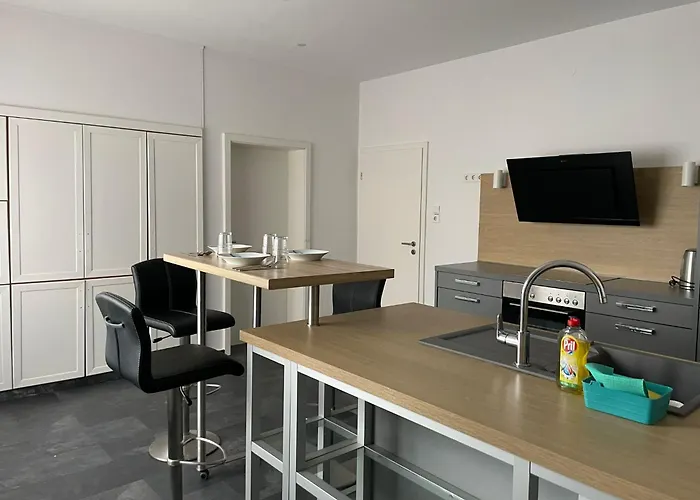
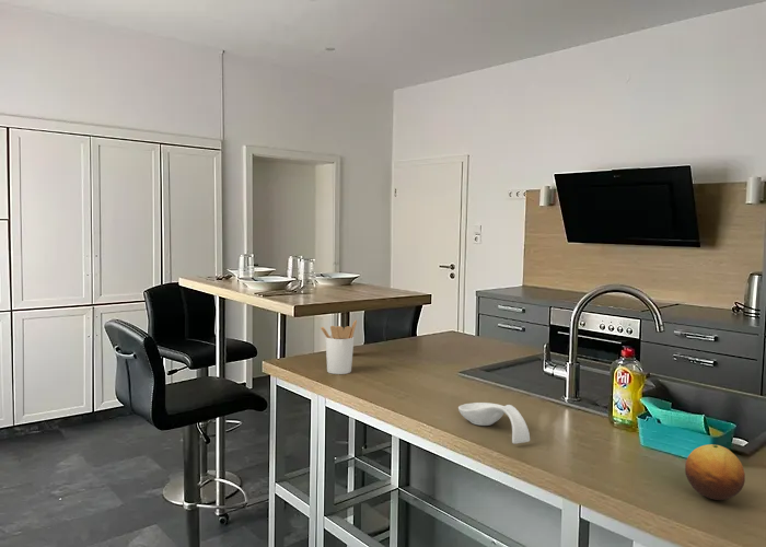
+ fruit [684,443,746,501]
+ utensil holder [320,318,358,375]
+ spoon rest [457,401,531,444]
